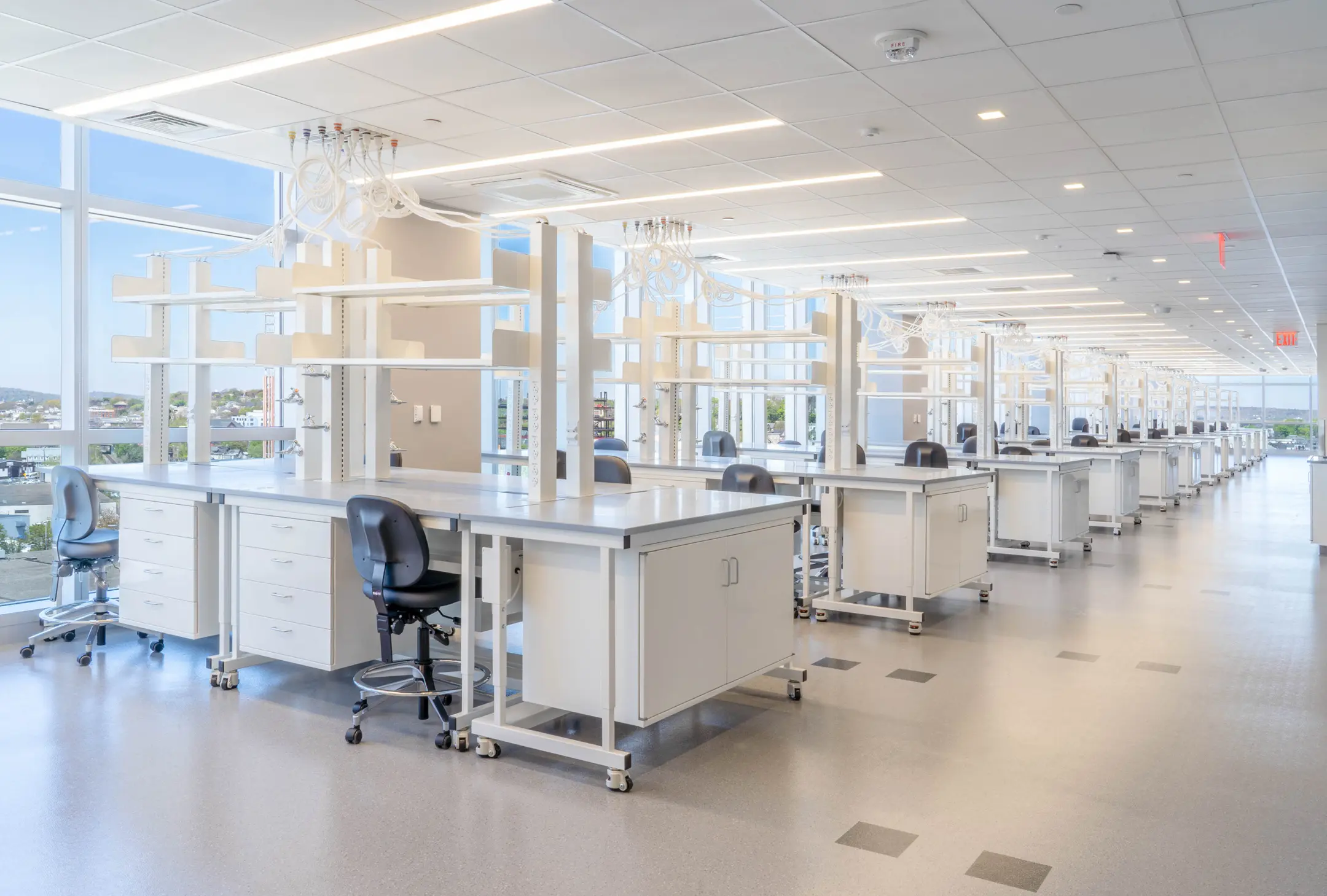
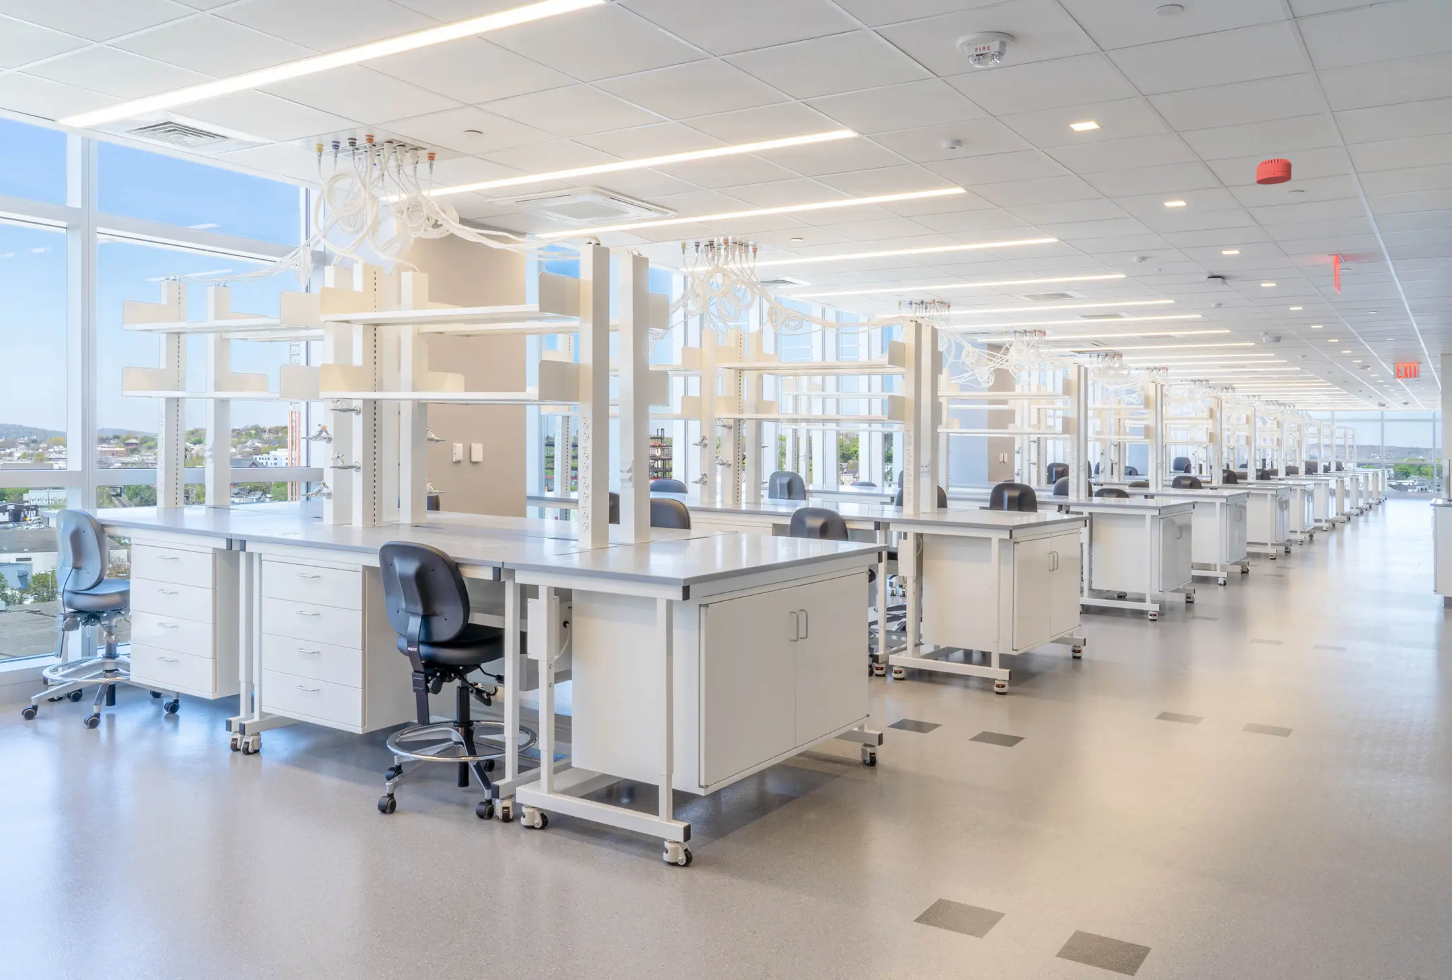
+ smoke detector [1256,158,1292,185]
